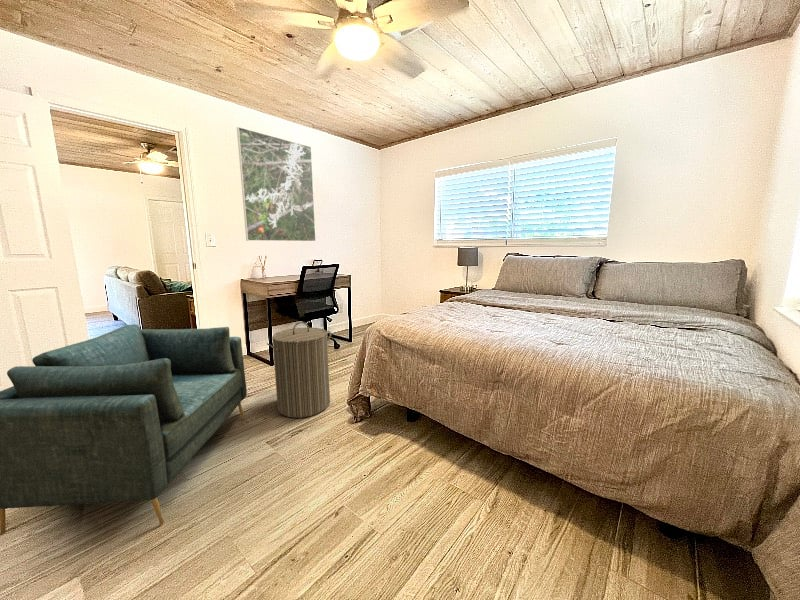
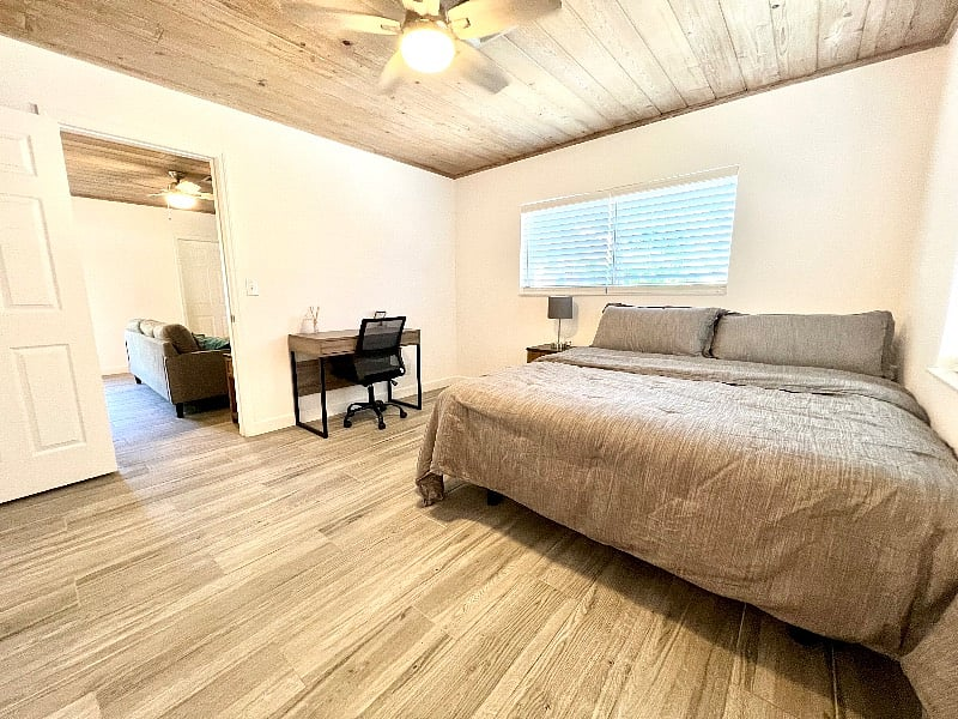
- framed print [236,126,317,242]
- laundry hamper [266,321,332,419]
- armchair [0,323,248,536]
